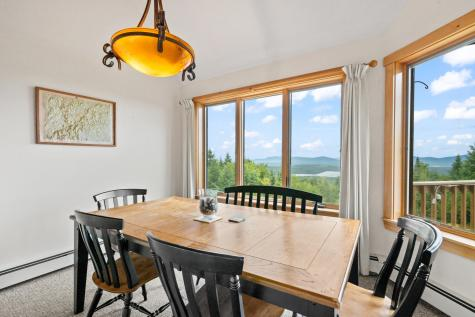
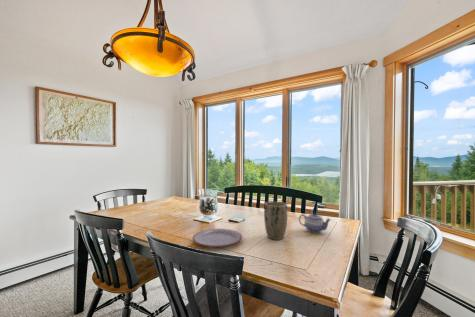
+ teapot [298,211,332,234]
+ plate [192,228,243,248]
+ plant pot [263,201,288,241]
